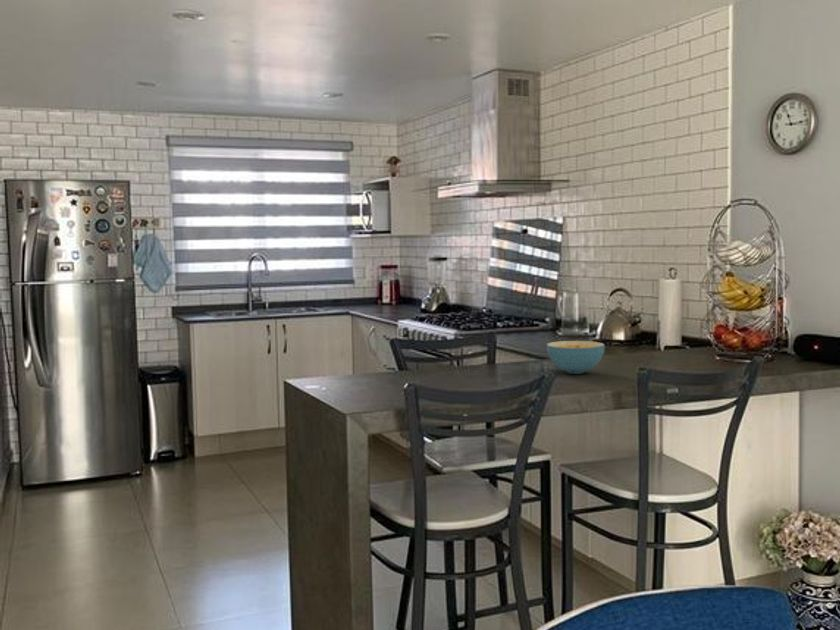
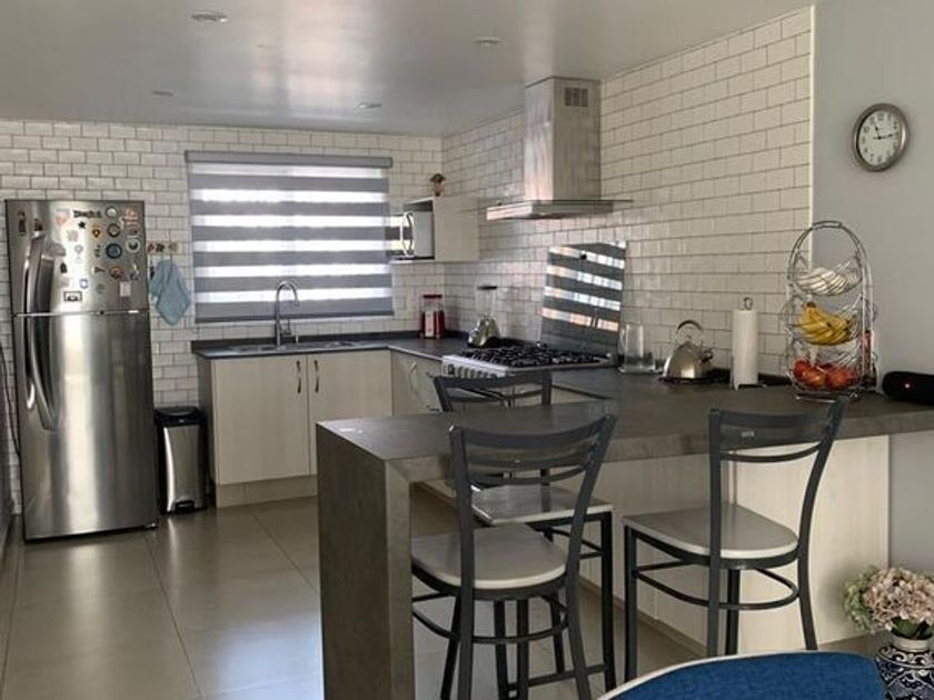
- cereal bowl [546,340,606,375]
